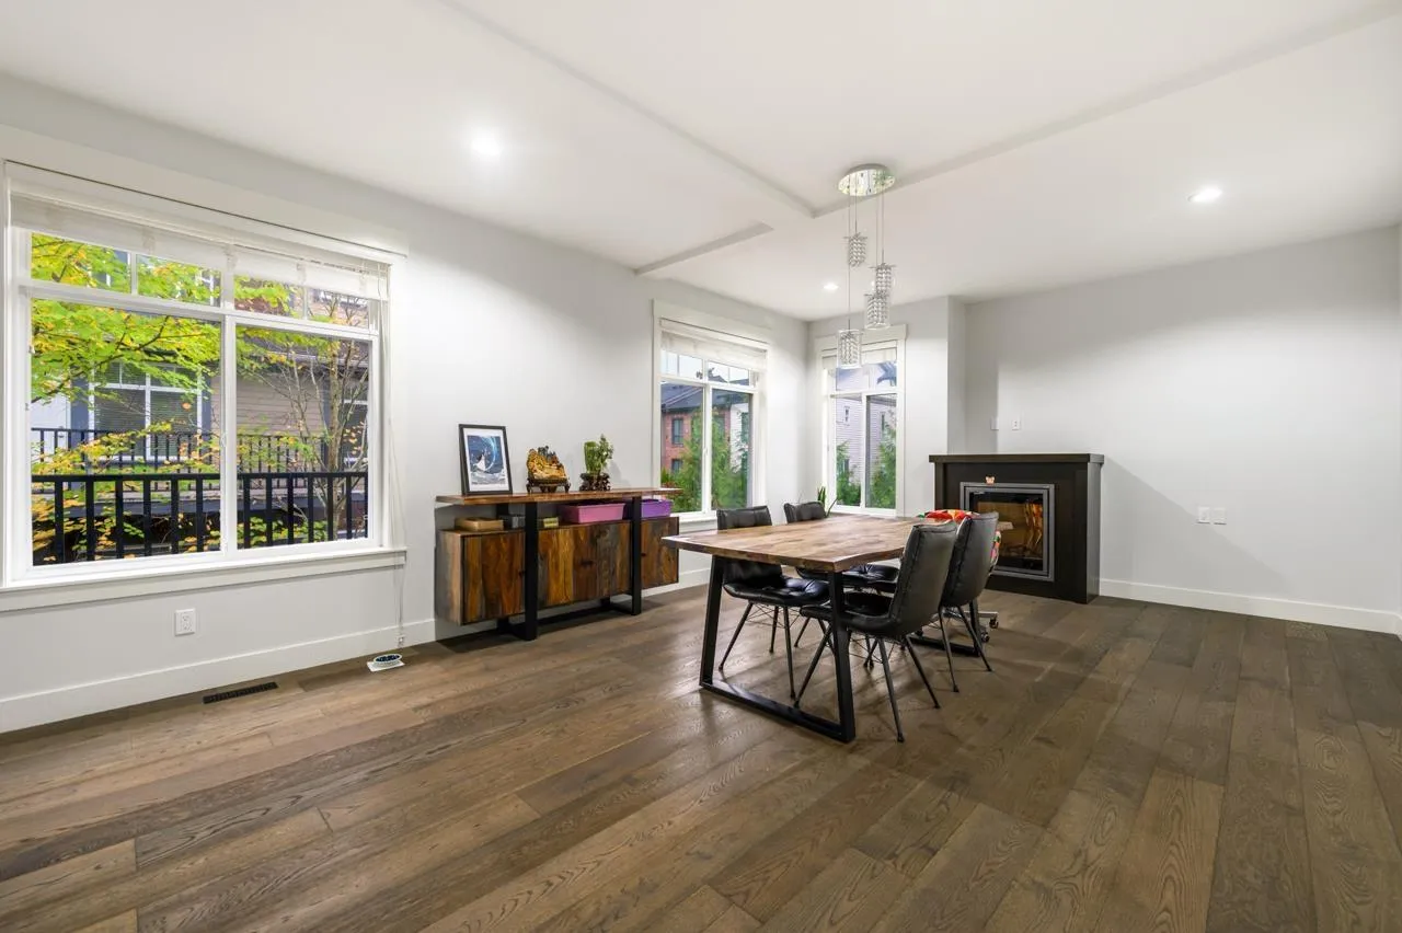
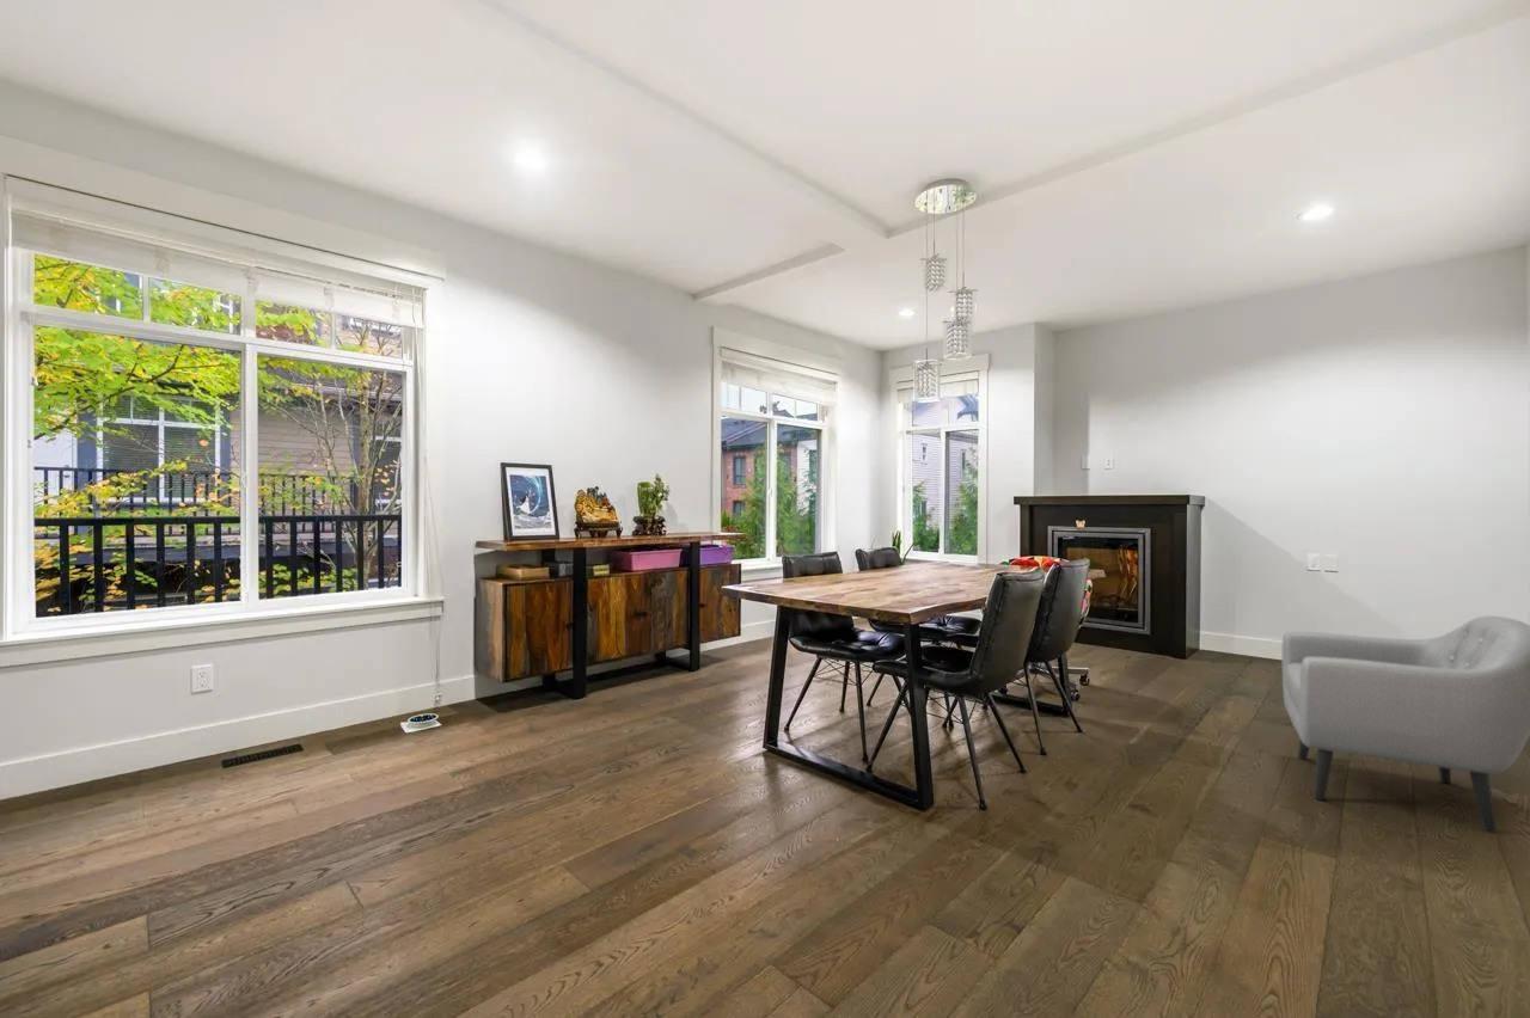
+ armchair [1281,615,1530,833]
